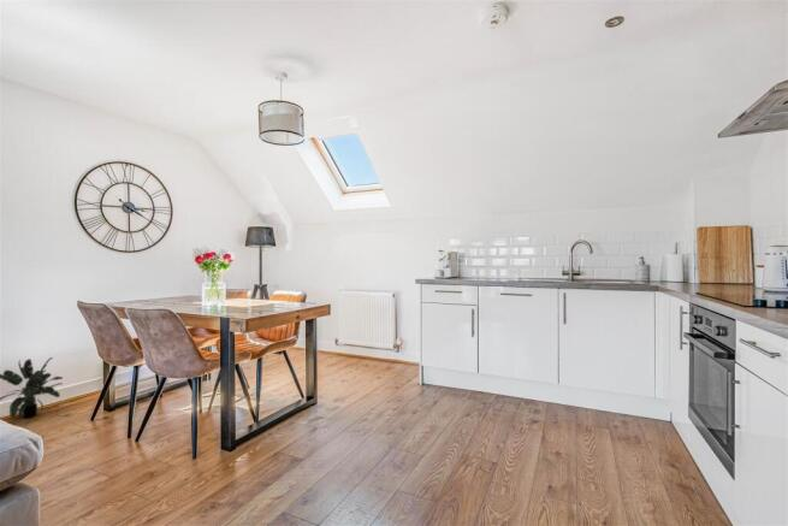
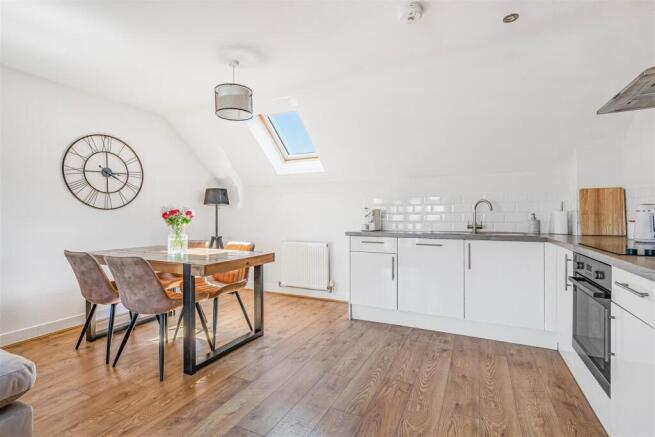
- potted plant [0,356,64,420]
